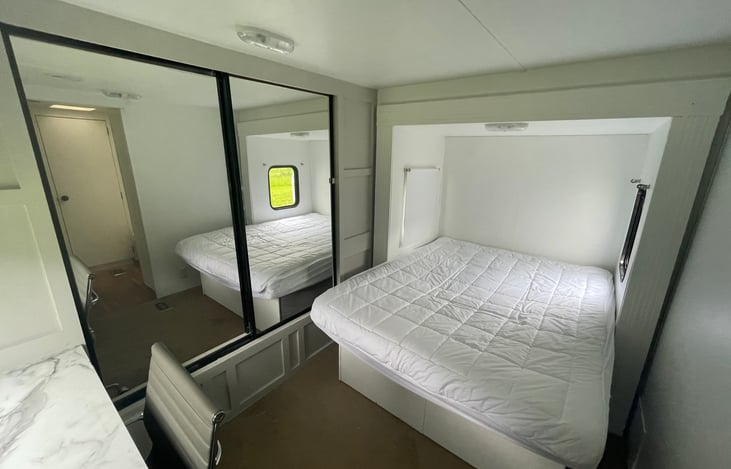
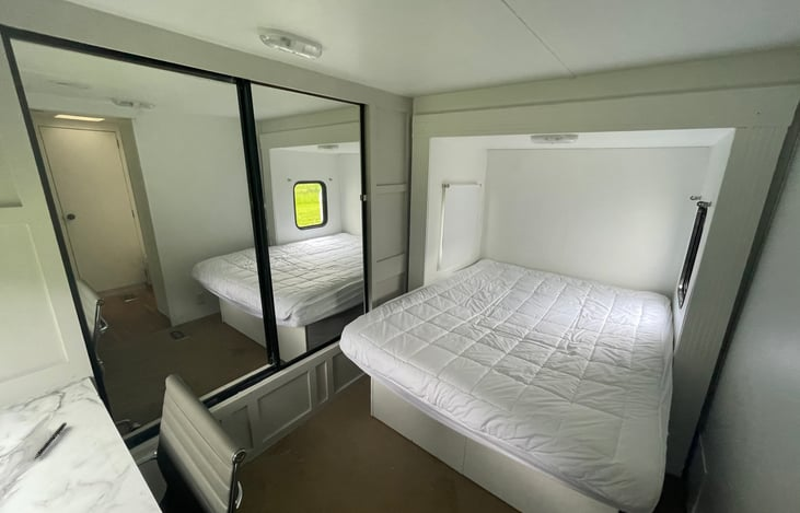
+ pen [33,421,68,460]
